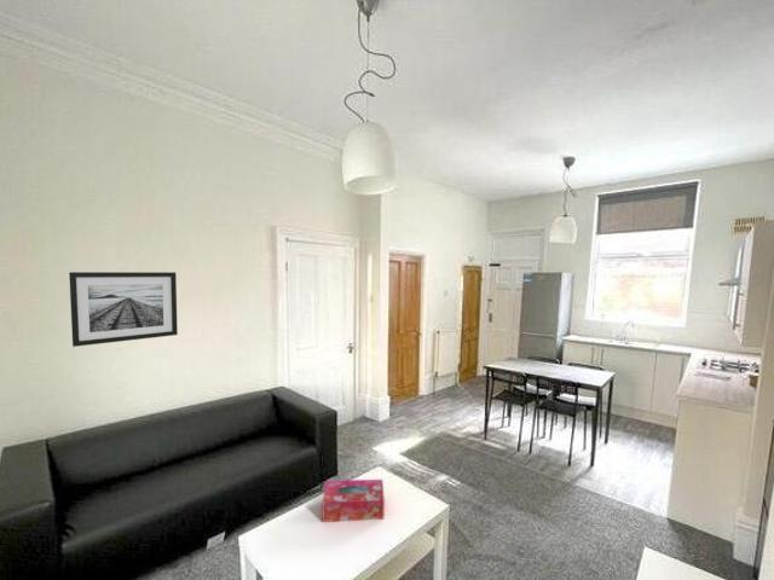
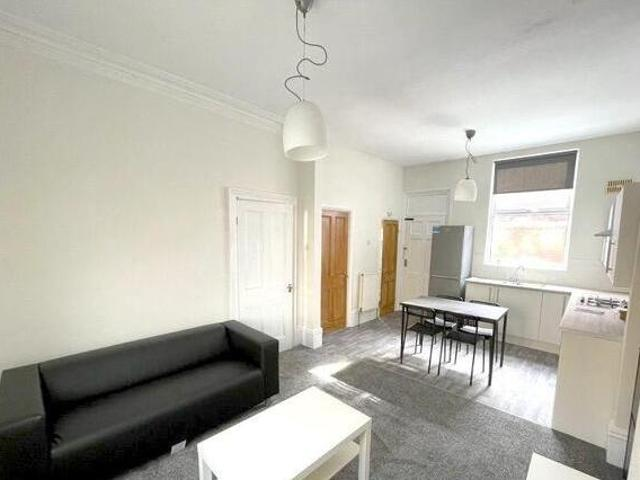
- tissue box [320,478,386,523]
- wall art [68,271,179,348]
